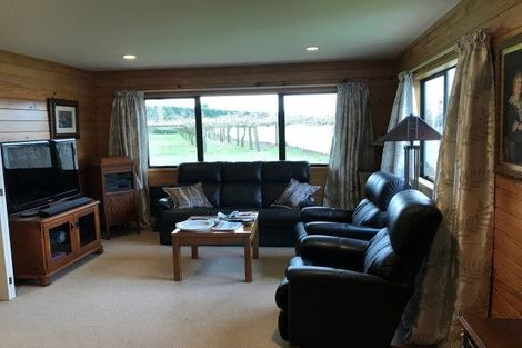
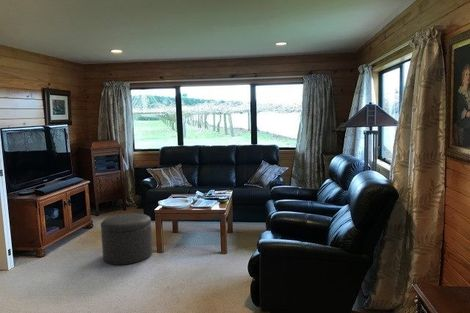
+ ottoman [100,212,154,266]
